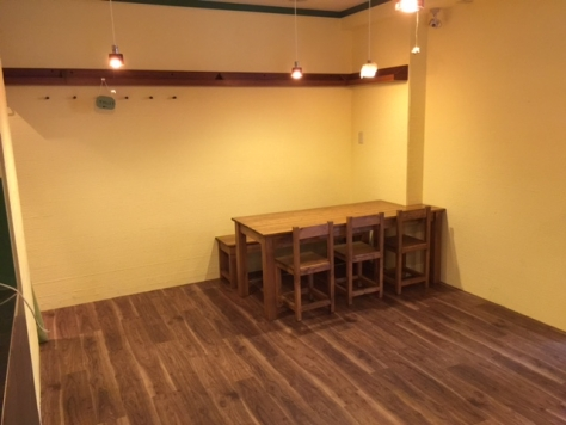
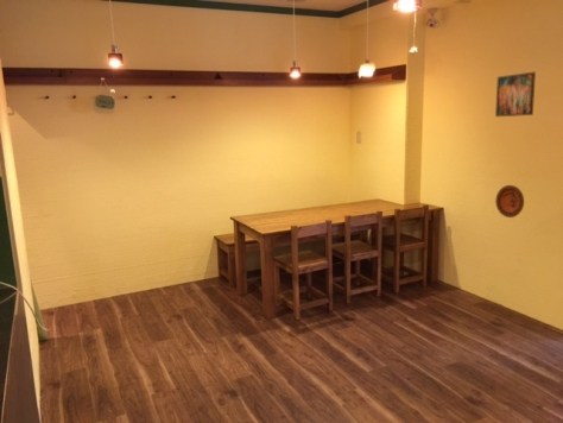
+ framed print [494,71,537,118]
+ decorative plate [494,184,525,219]
